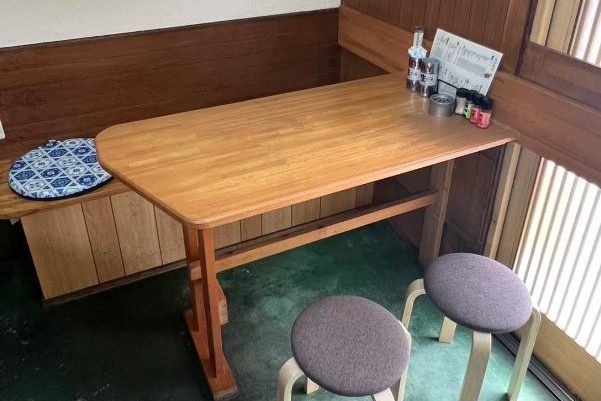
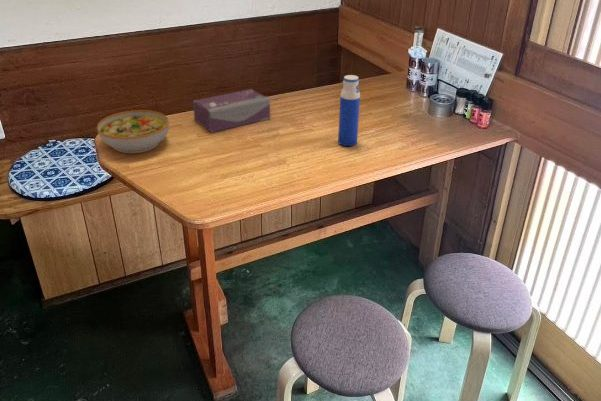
+ water bottle [337,74,361,147]
+ bowl [96,109,170,154]
+ tissue box [192,88,271,134]
